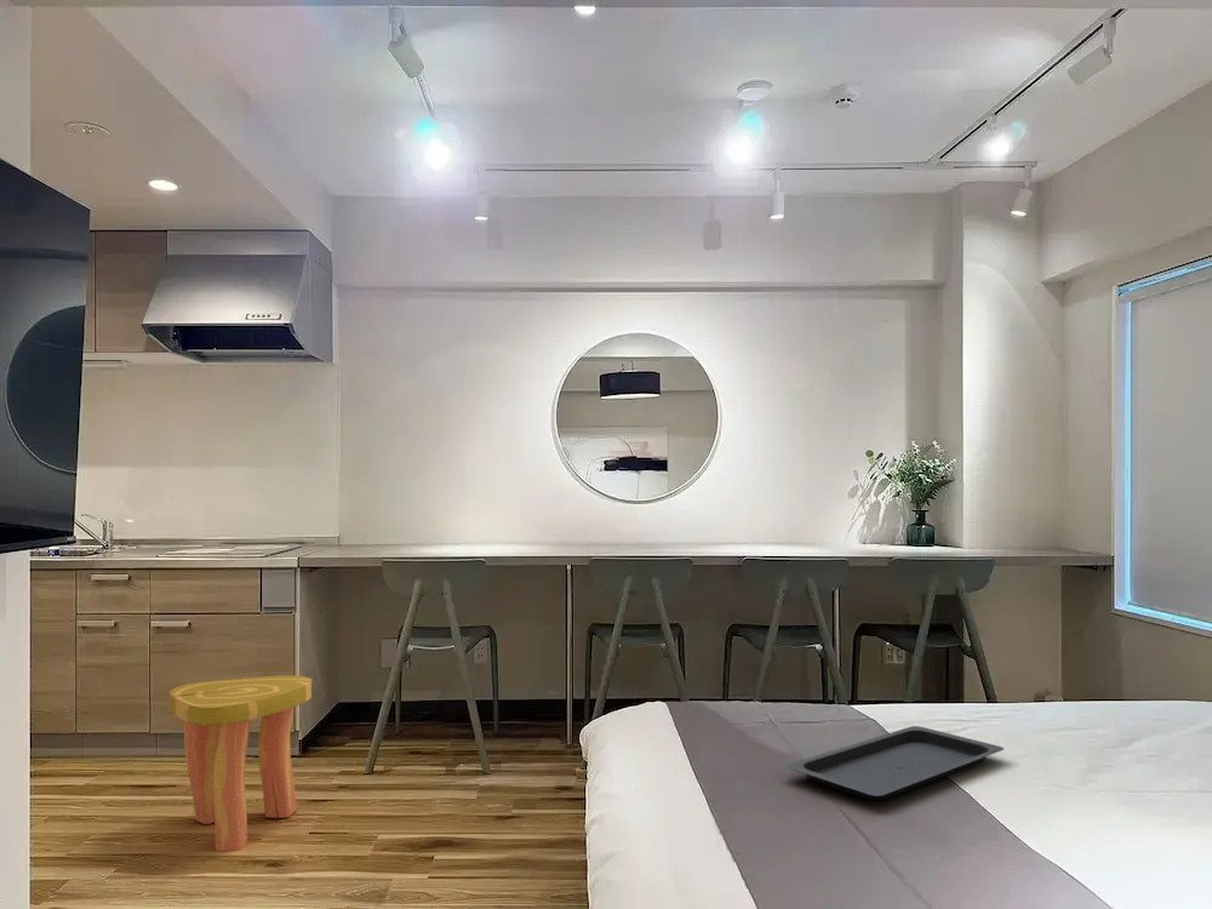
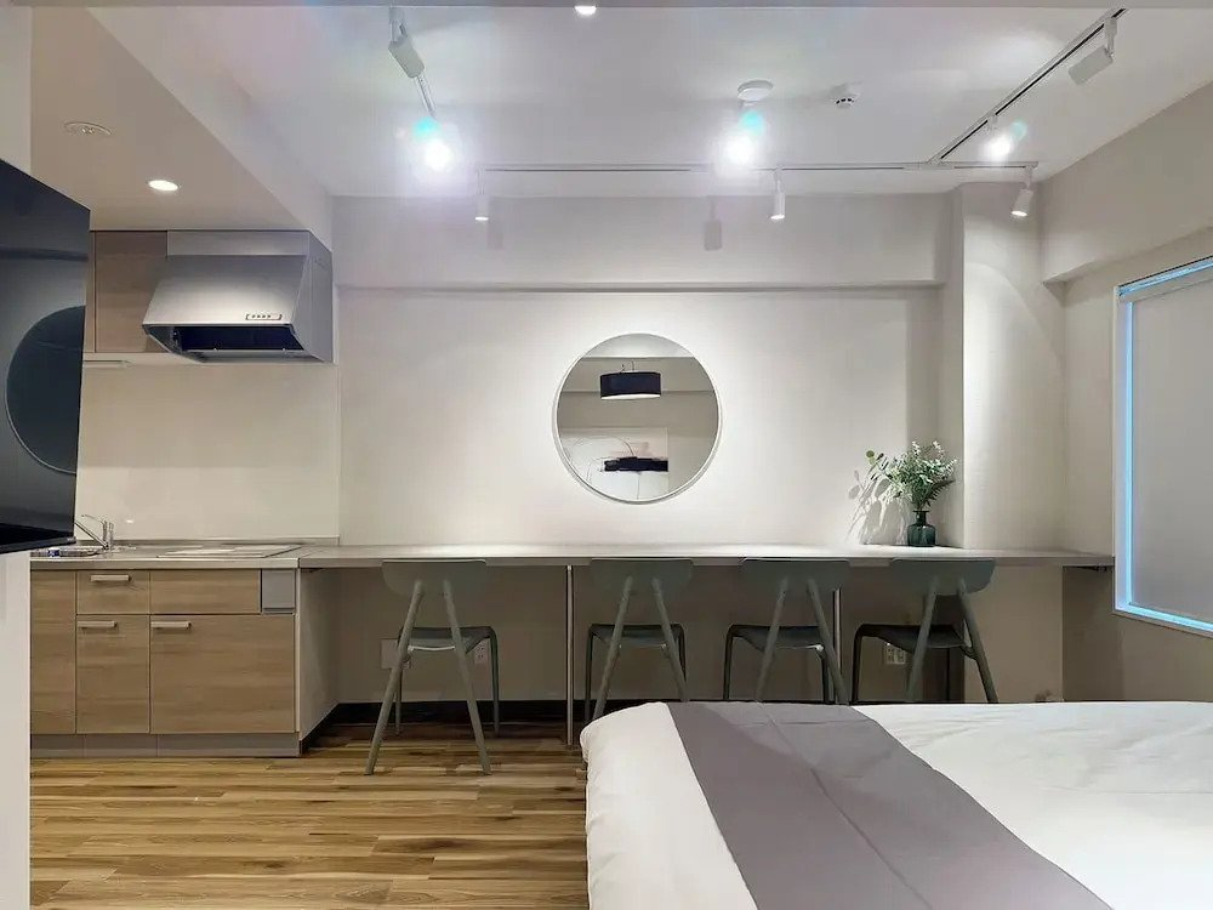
- serving tray [785,725,1005,801]
- stool [168,674,314,852]
